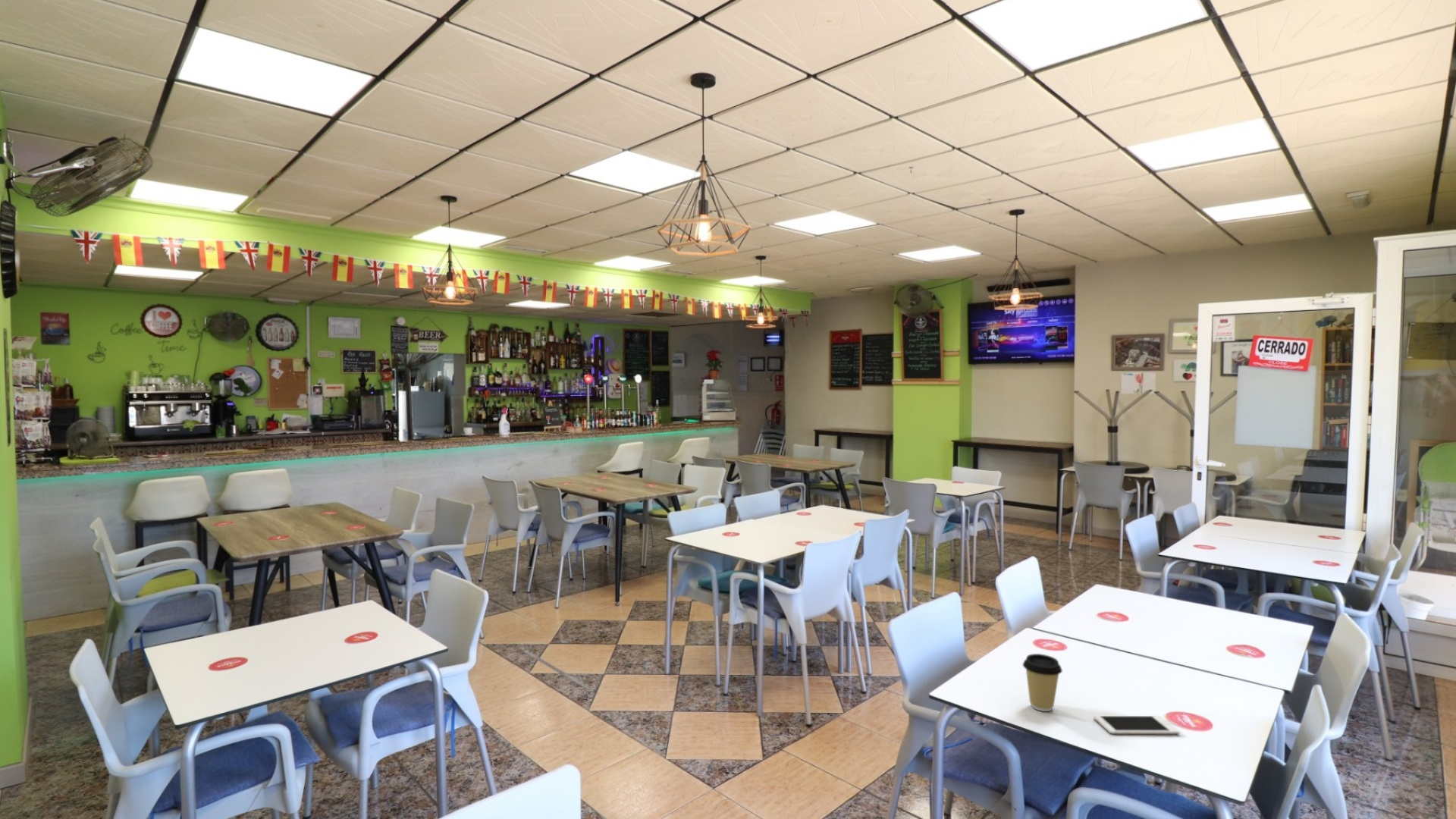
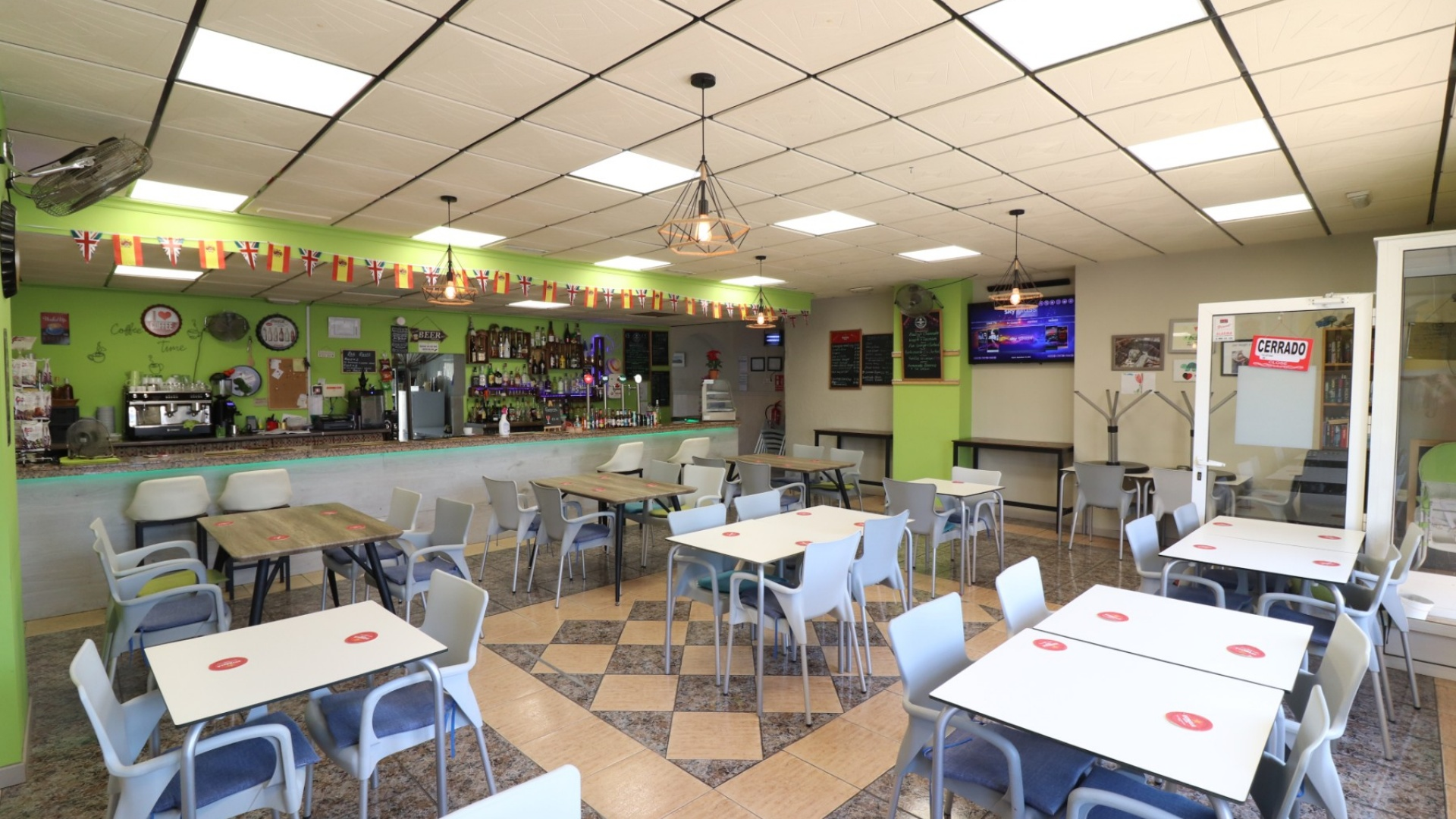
- coffee cup [1022,653,1063,712]
- cell phone [1093,714,1180,735]
